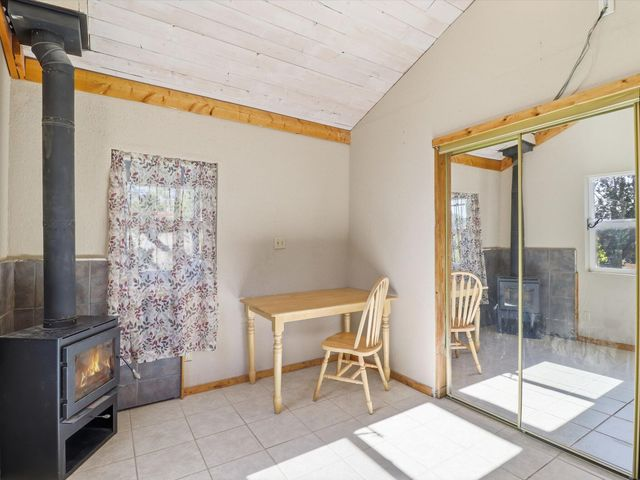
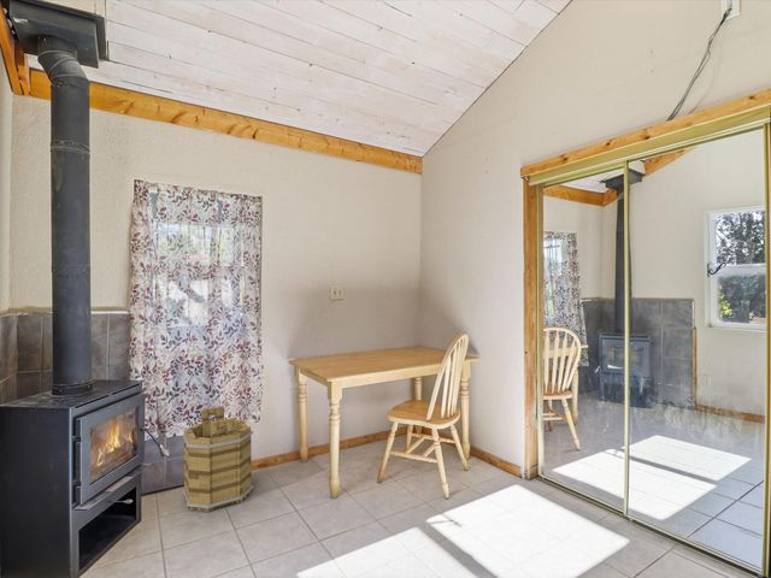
+ bucket [182,405,254,513]
